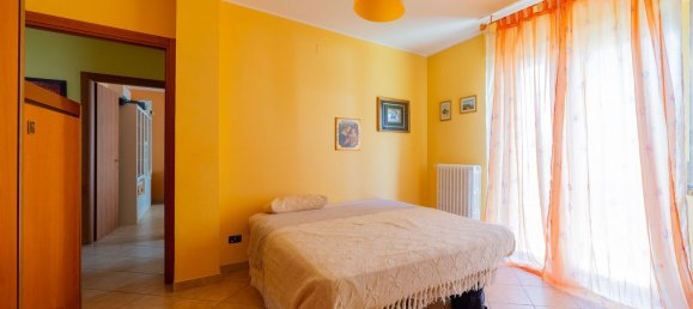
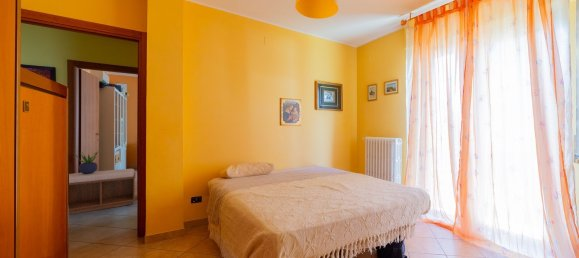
+ potted plant [74,151,99,174]
+ bench [68,168,136,215]
